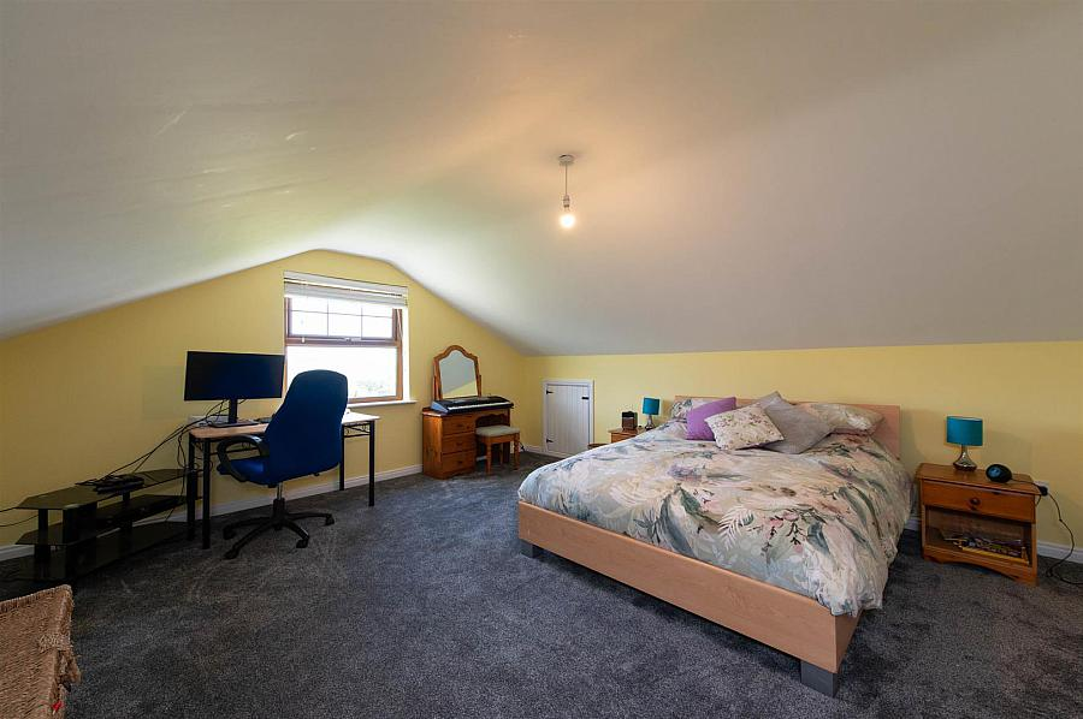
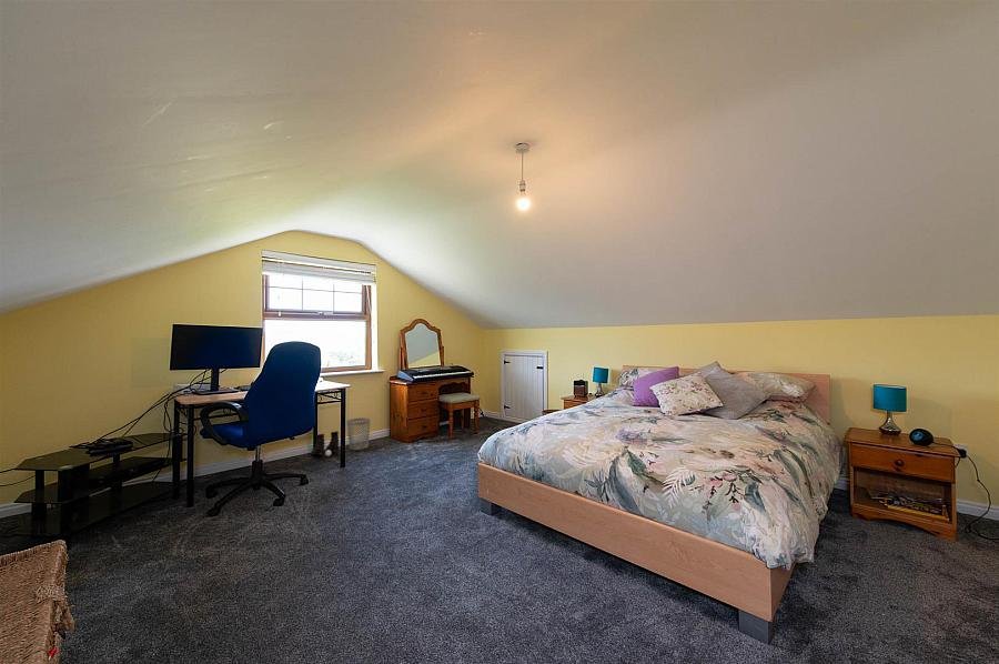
+ wastebasket [346,416,372,451]
+ boots [311,431,340,456]
